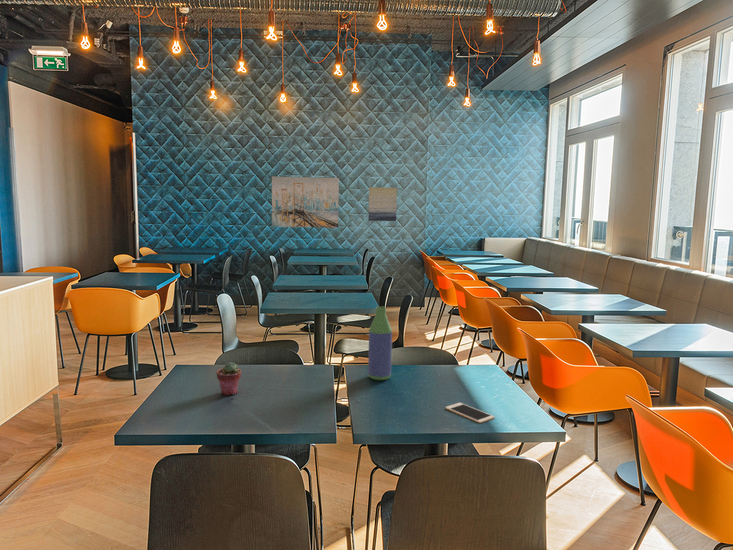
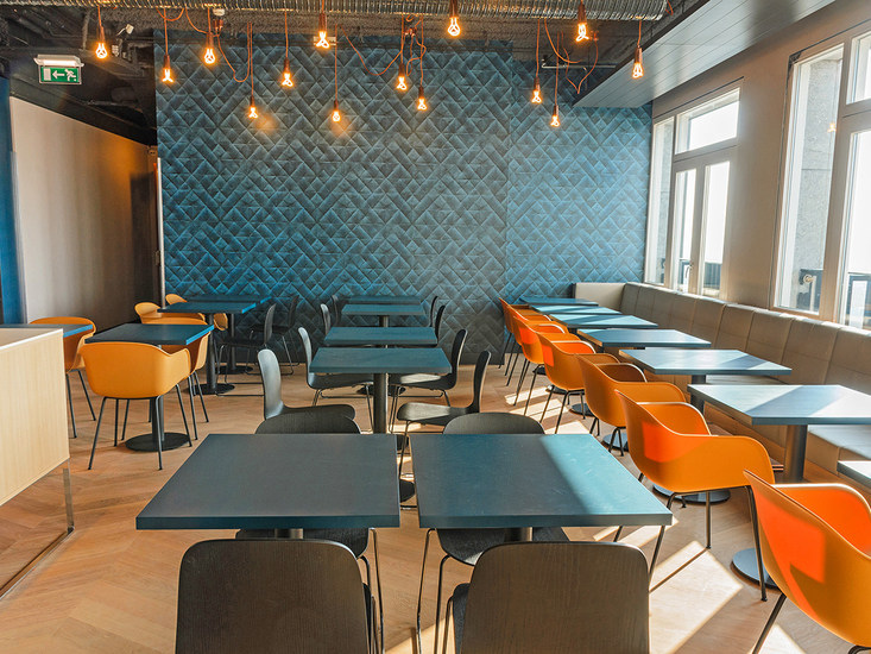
- potted succulent [216,361,242,396]
- bottle [367,306,393,381]
- wall art [271,175,340,229]
- wall art [368,186,398,222]
- cell phone [444,402,496,424]
